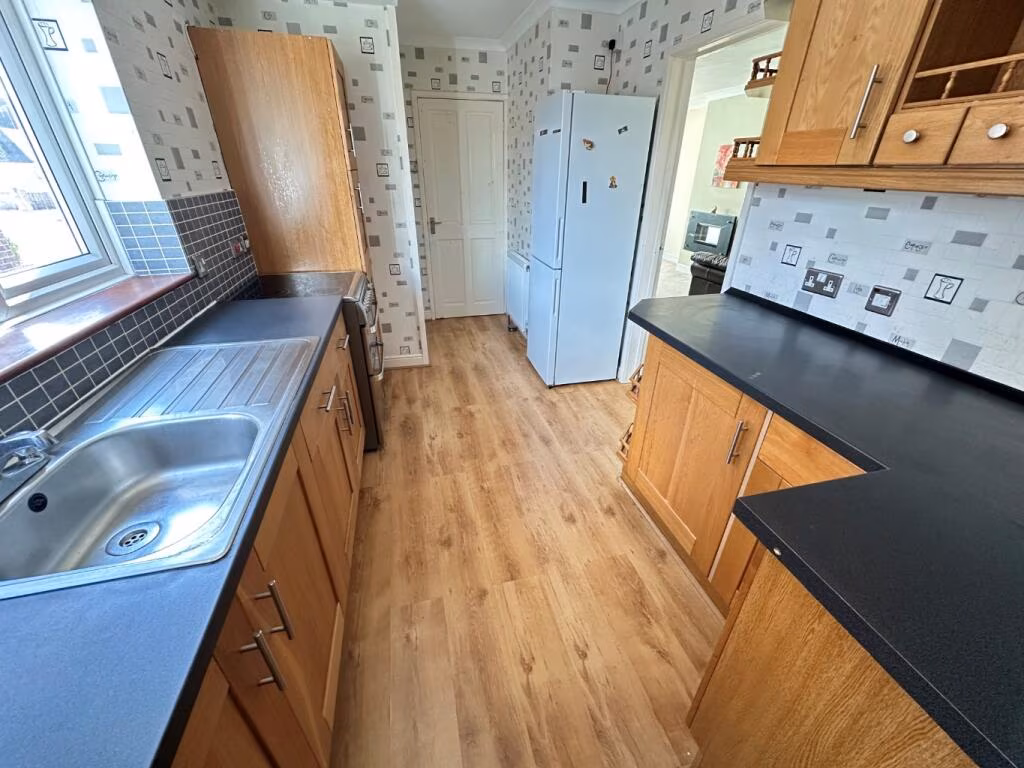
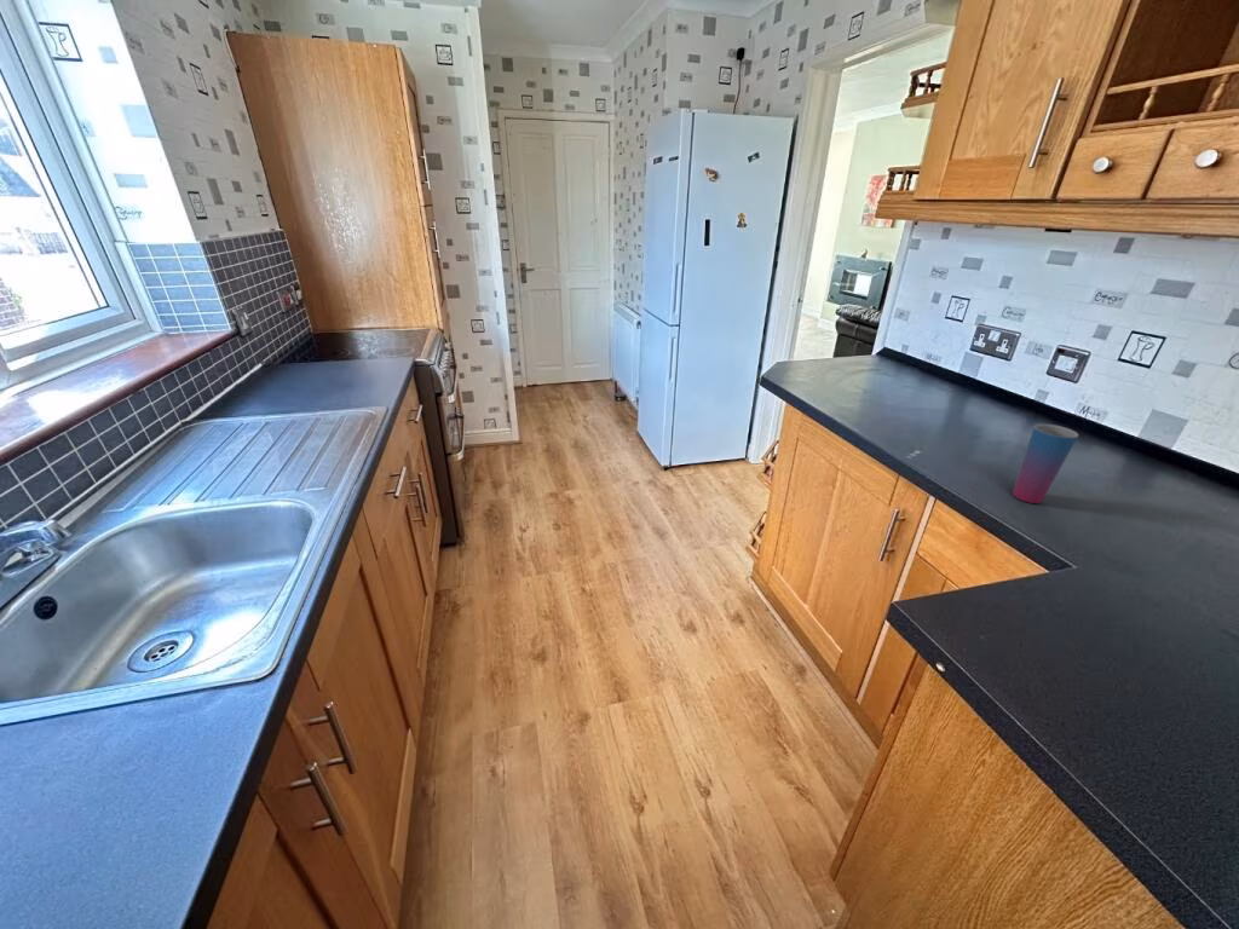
+ cup [1012,423,1079,504]
